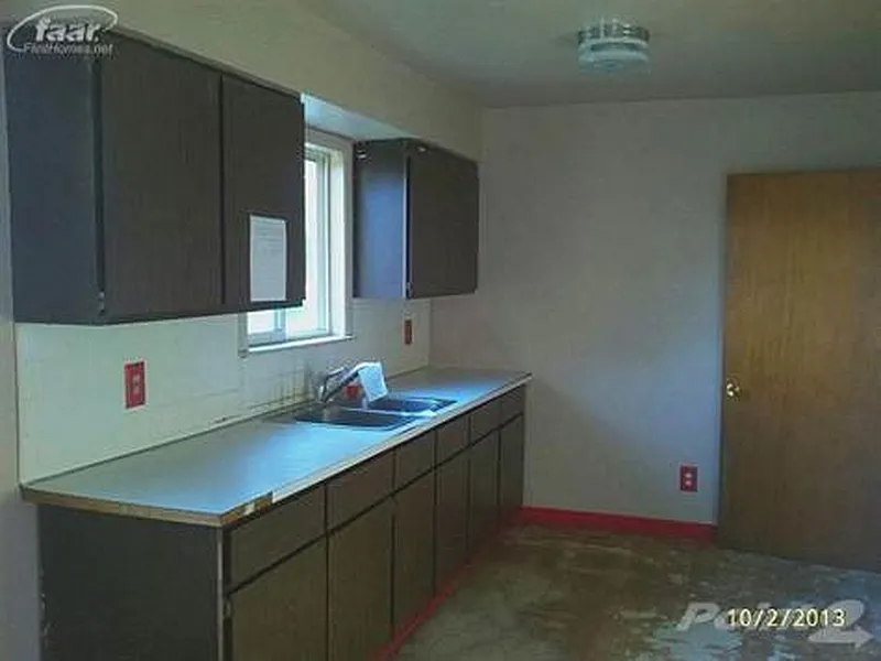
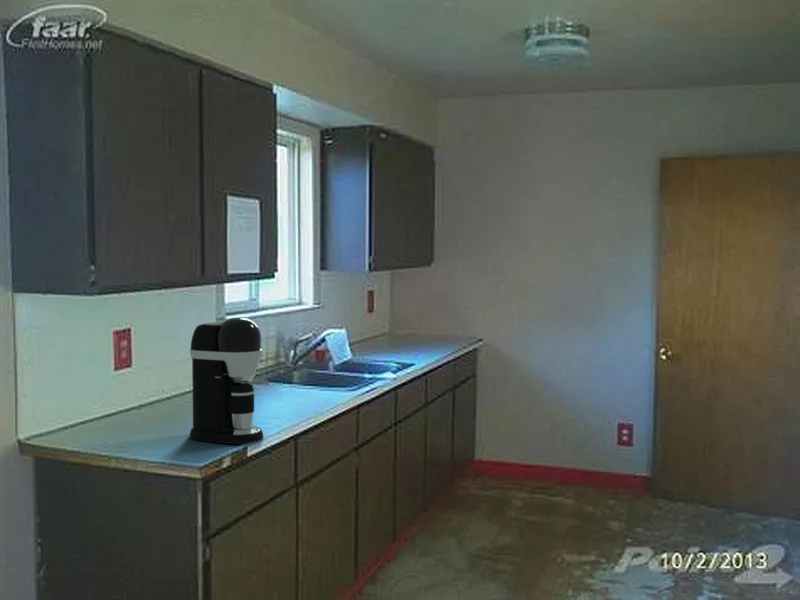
+ coffee maker [189,317,264,445]
